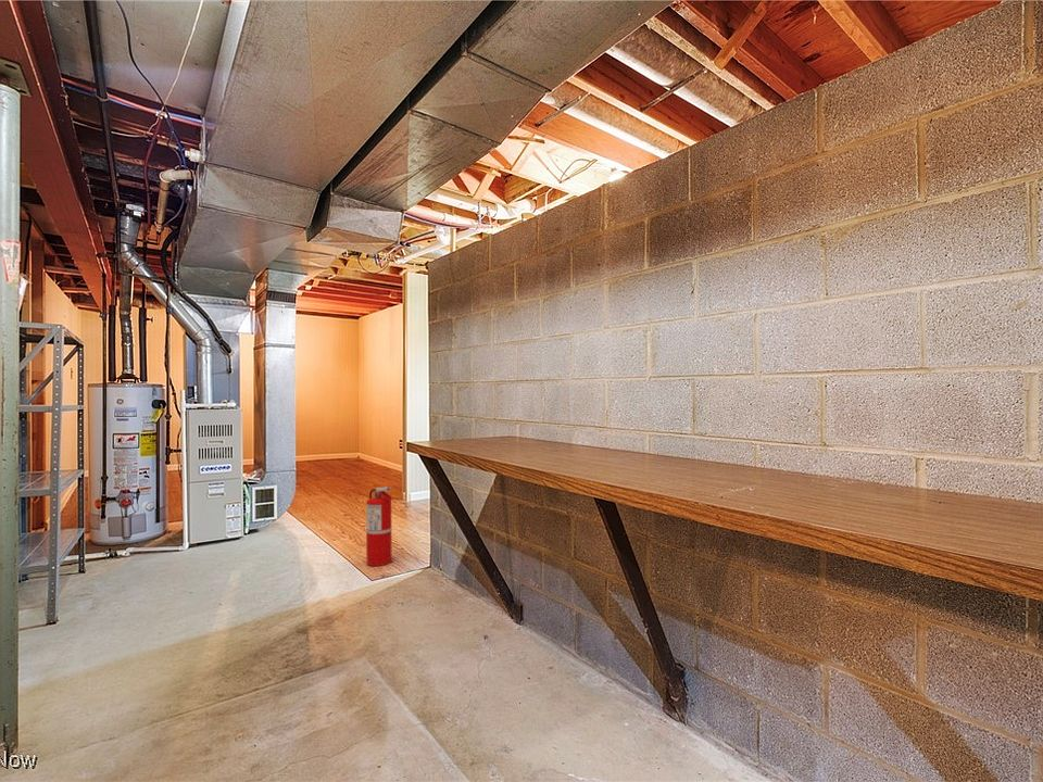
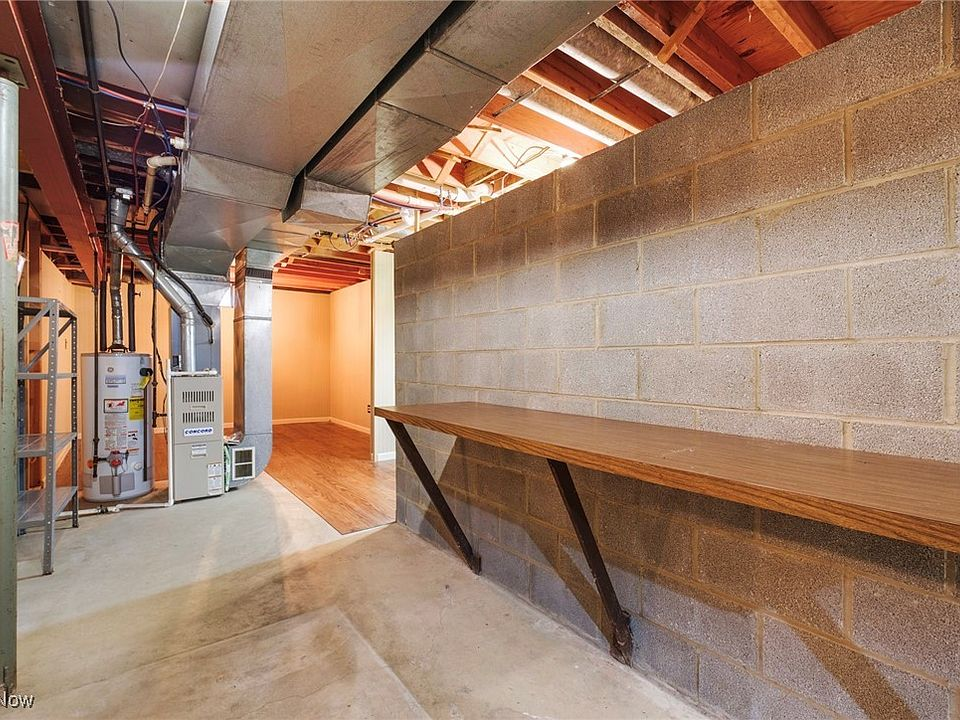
- fire extinguisher [365,485,393,567]
